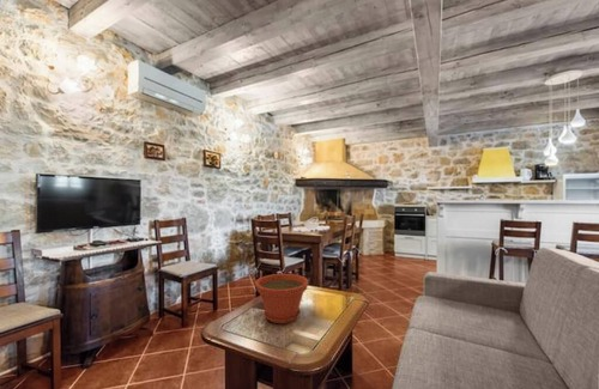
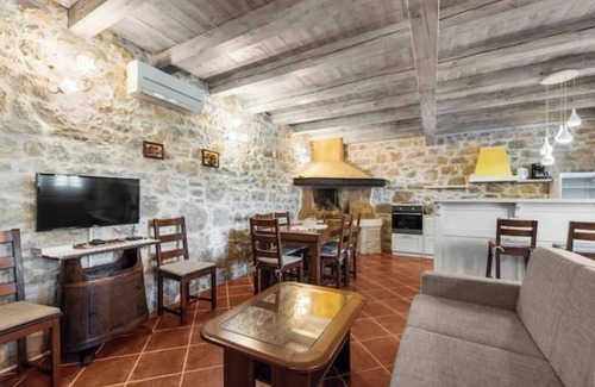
- plant pot [254,273,309,324]
